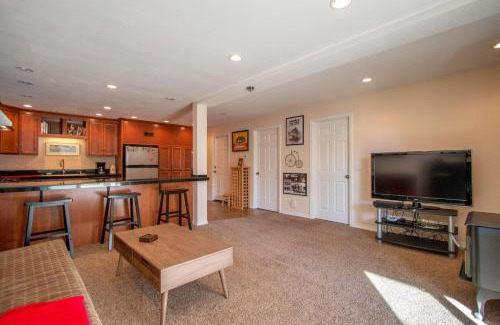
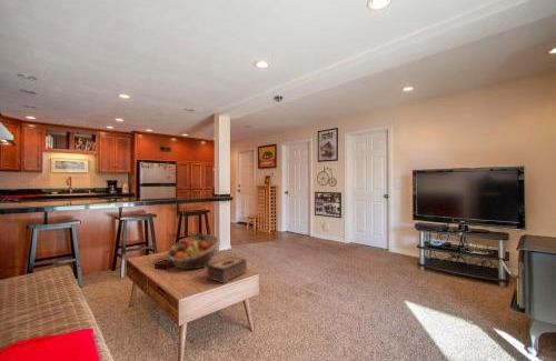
+ fruit basket [166,233,221,270]
+ tissue box [206,255,248,284]
